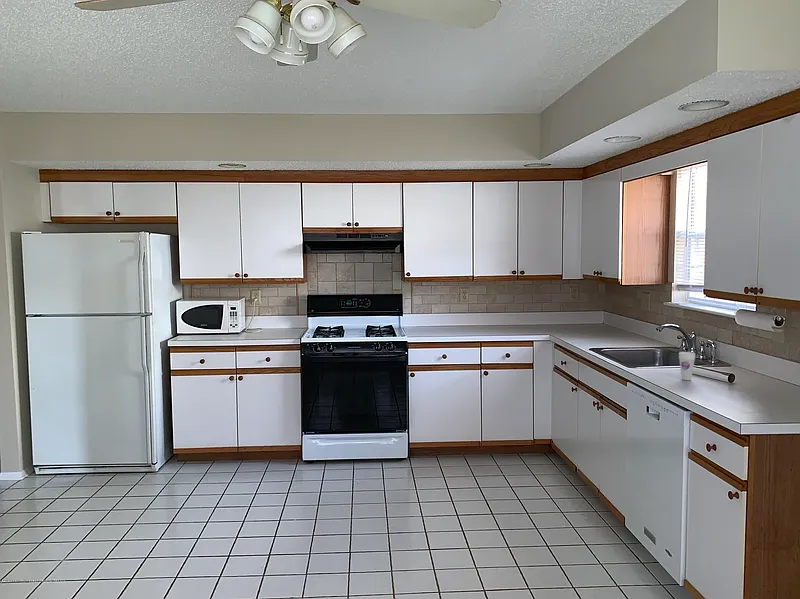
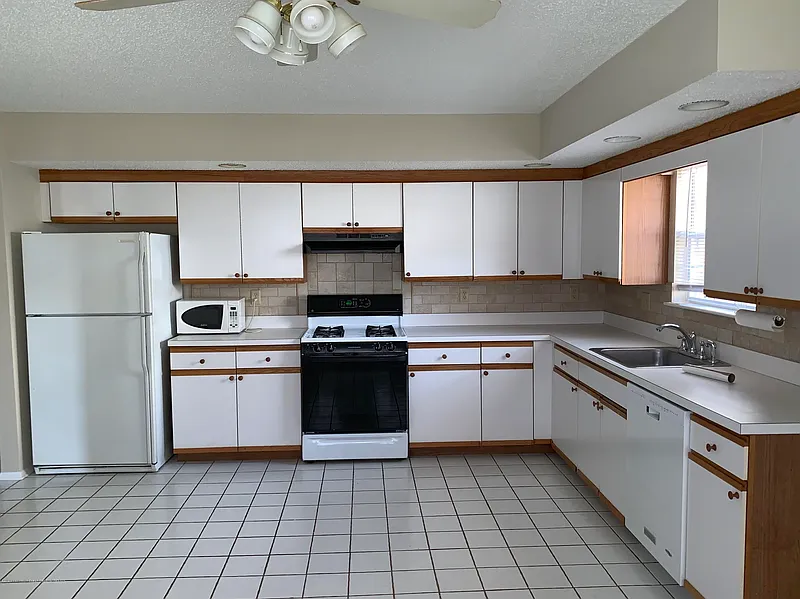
- cup [678,351,696,381]
